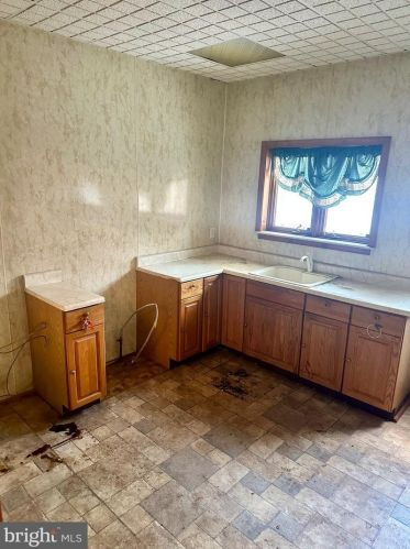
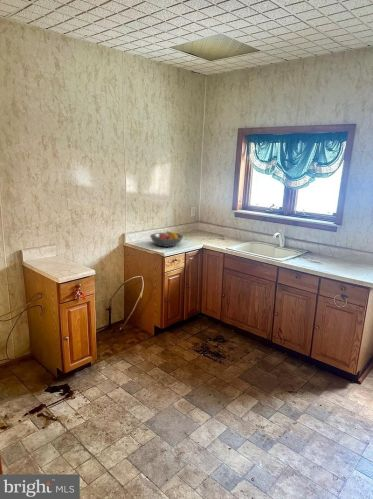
+ fruit bowl [149,230,184,248]
